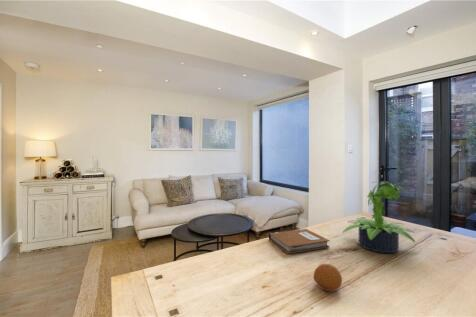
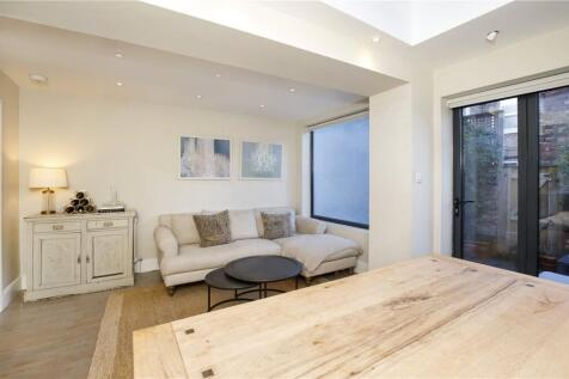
- potted plant [342,180,416,254]
- notebook [268,228,330,255]
- fruit [313,263,343,292]
